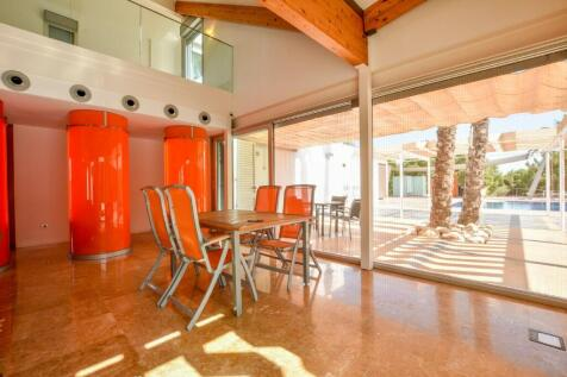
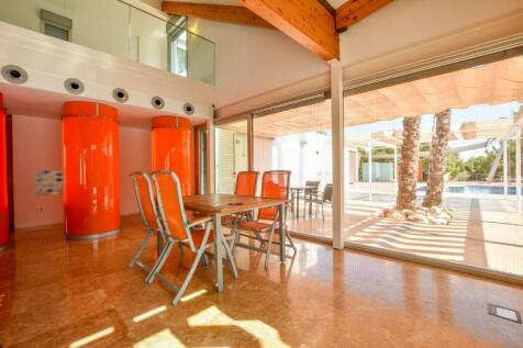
+ wall art [32,169,64,197]
